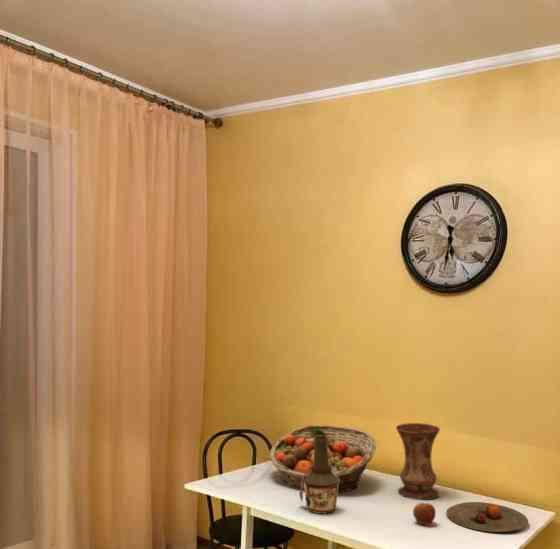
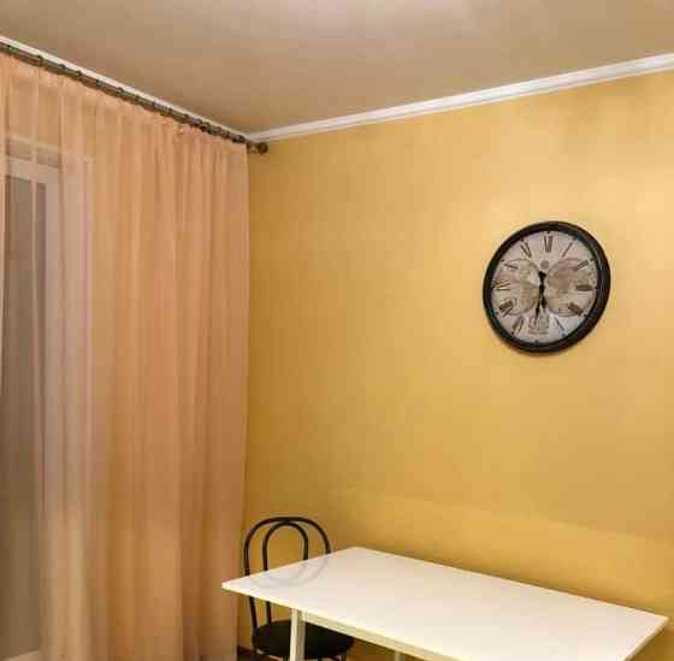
- vase [395,422,441,501]
- apple [412,501,437,526]
- fruit basket [268,424,377,493]
- bottle [298,435,340,515]
- plate [445,501,529,533]
